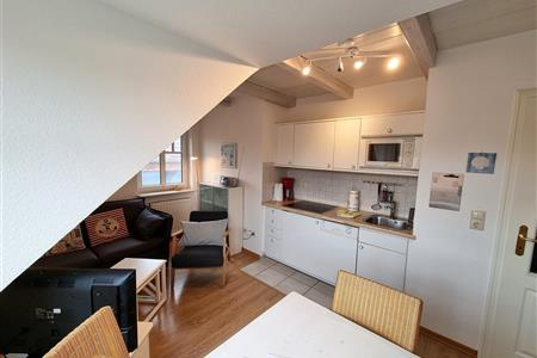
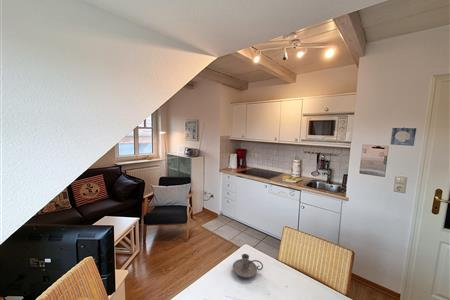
+ candle holder [232,253,264,279]
